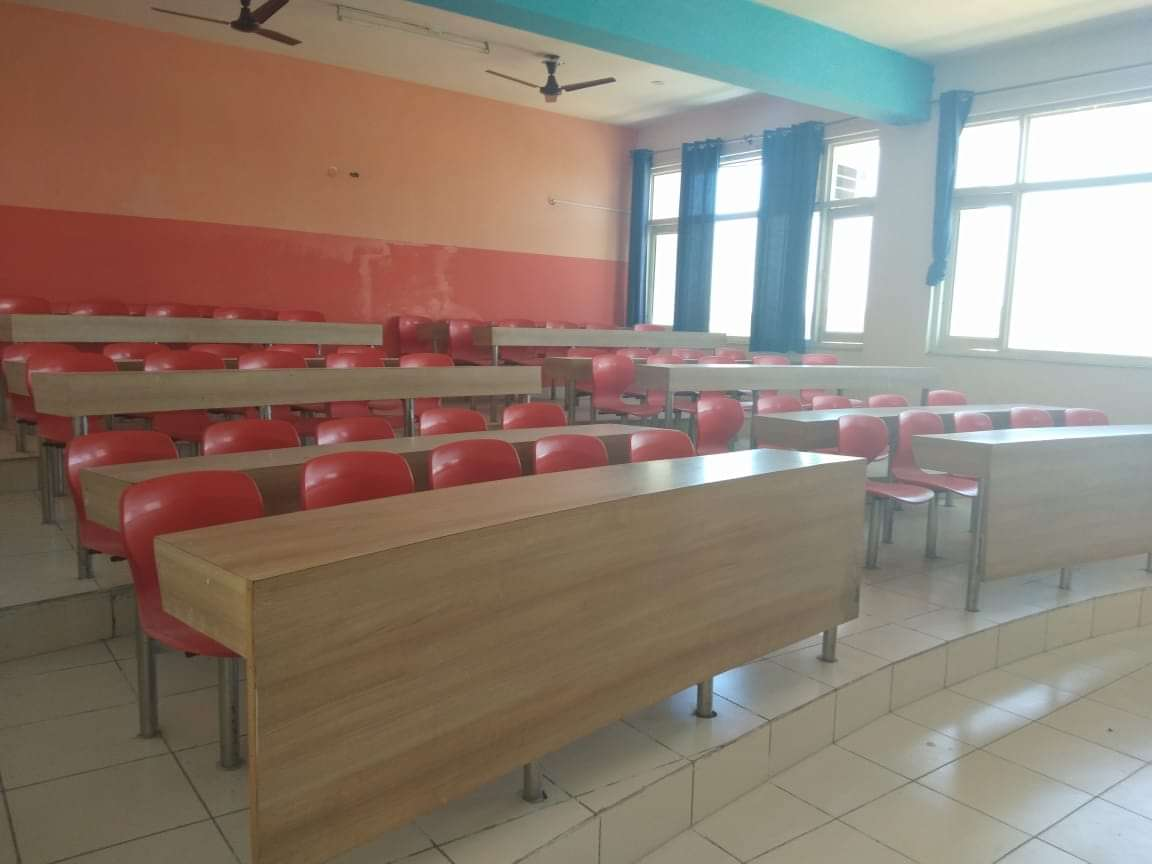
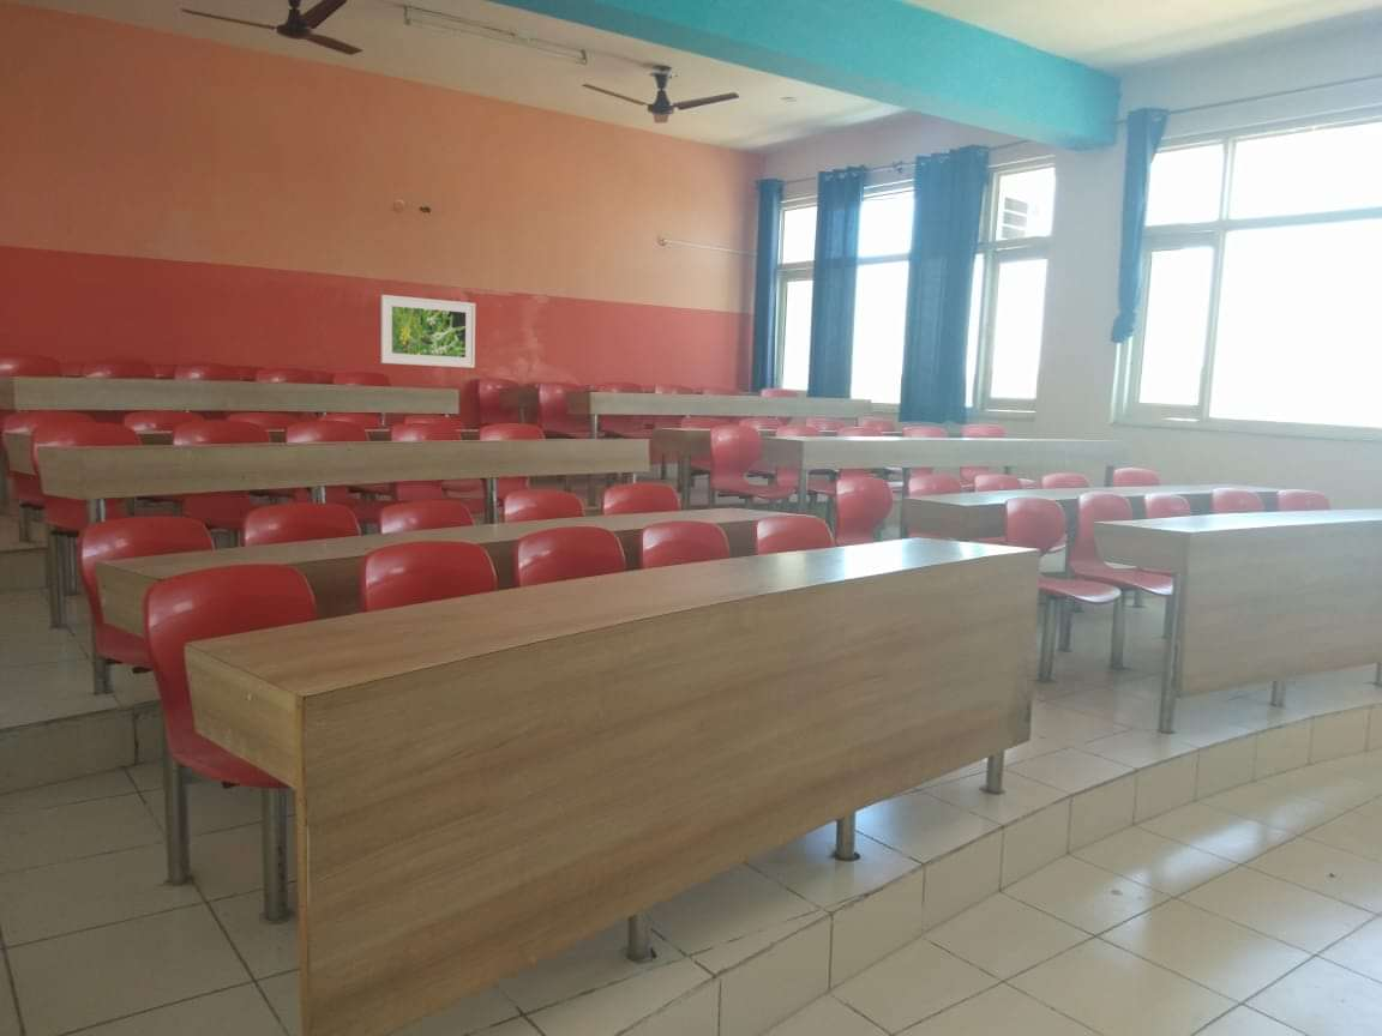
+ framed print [380,294,476,369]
